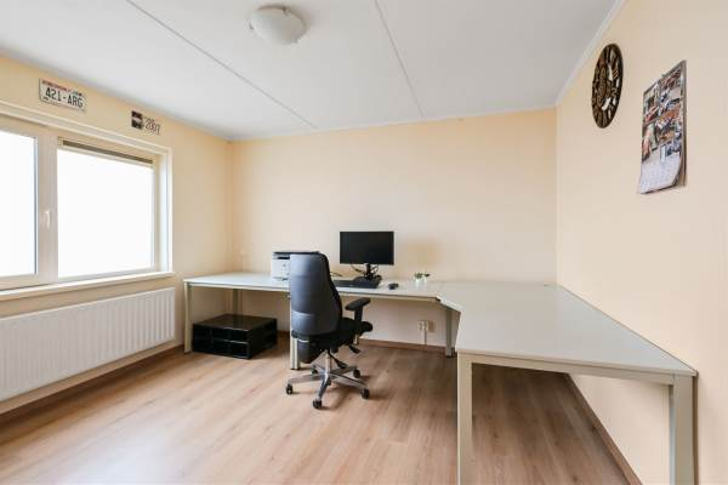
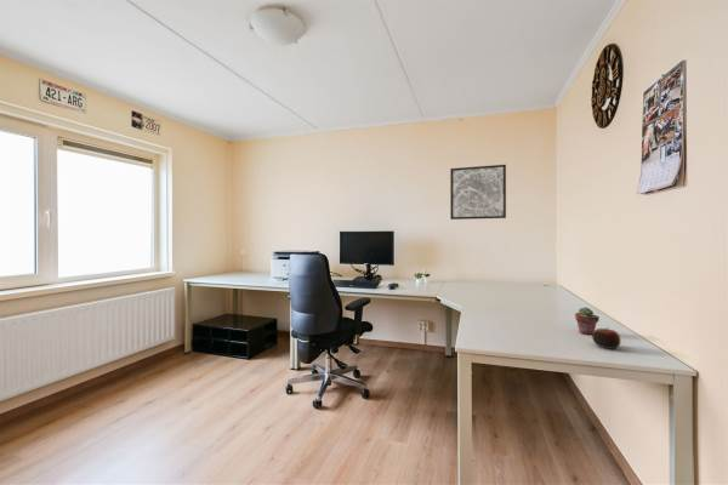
+ potted succulent [574,306,601,336]
+ wall art [449,164,507,221]
+ apple [591,326,621,350]
